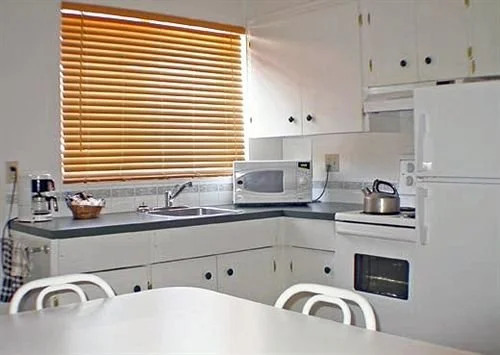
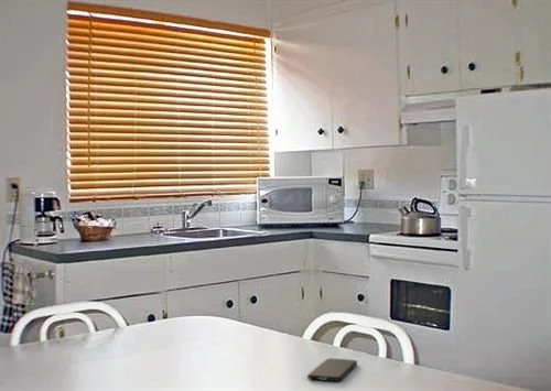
+ smartphone [306,357,358,382]
